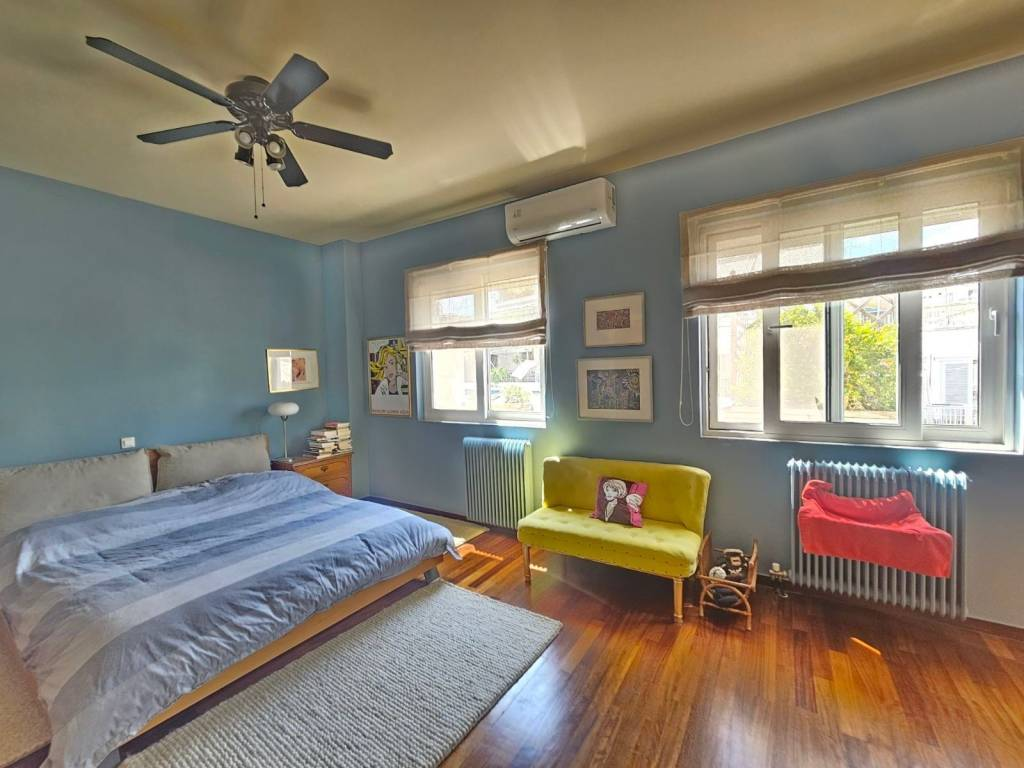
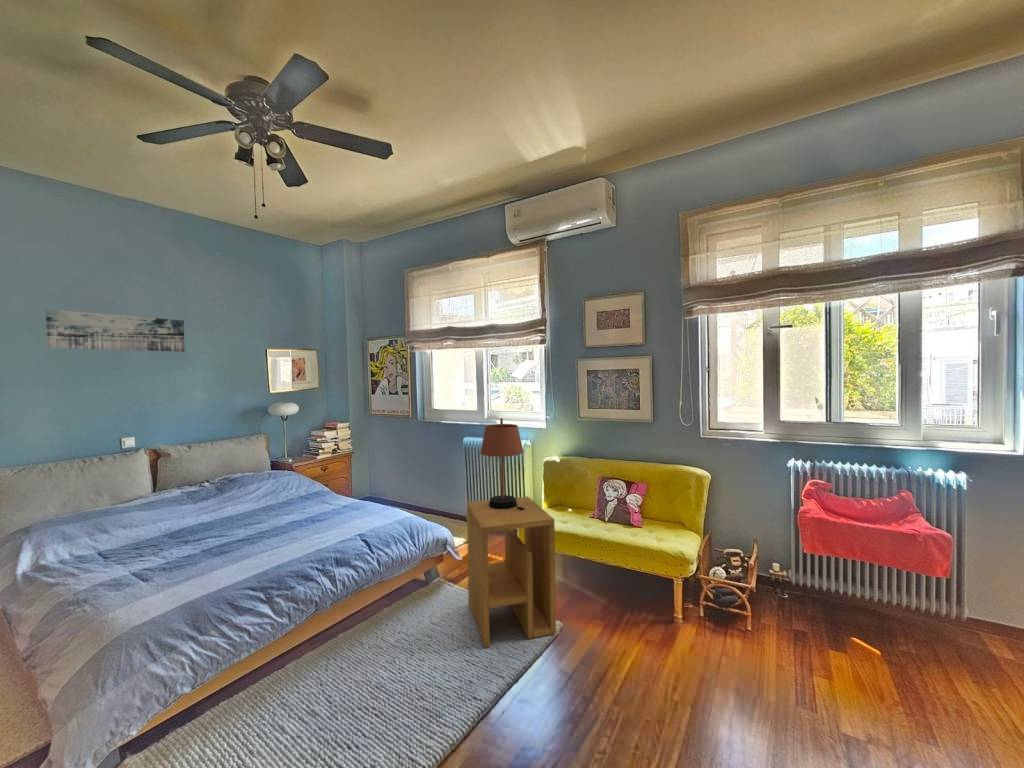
+ wall art [44,308,186,353]
+ table lamp [480,417,525,510]
+ side table [466,495,557,648]
